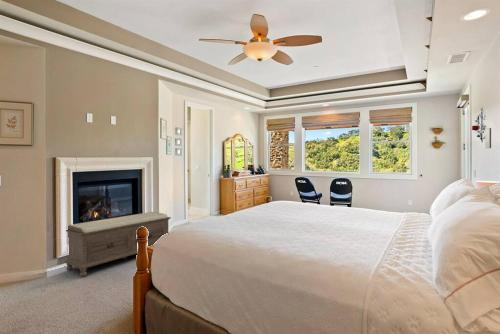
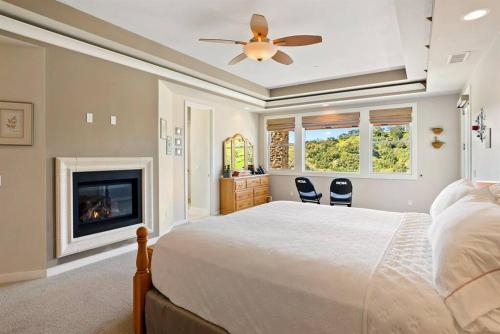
- bench [63,211,172,277]
